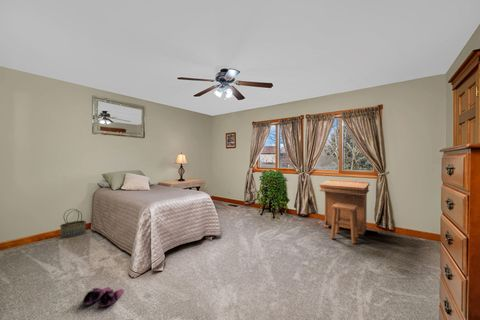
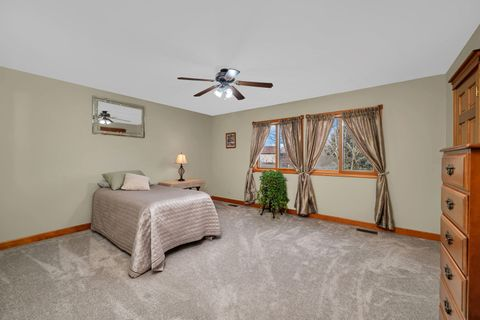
- slippers [82,286,125,308]
- desk [319,179,371,245]
- basket [59,208,87,239]
